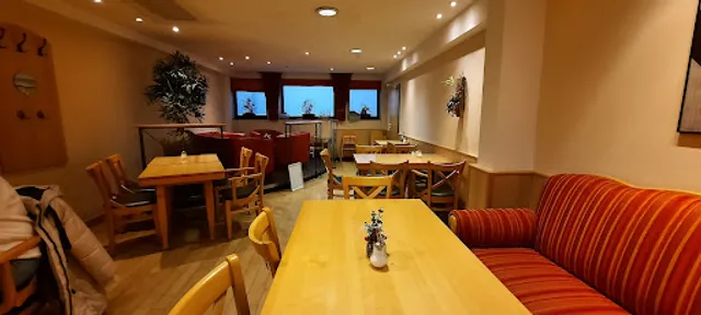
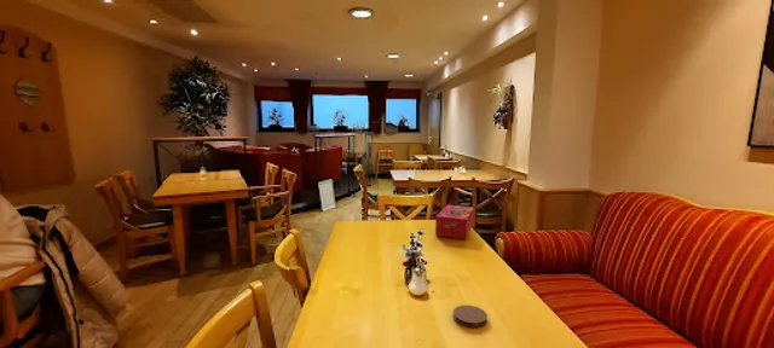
+ coaster [452,303,489,329]
+ tissue box [434,204,475,240]
